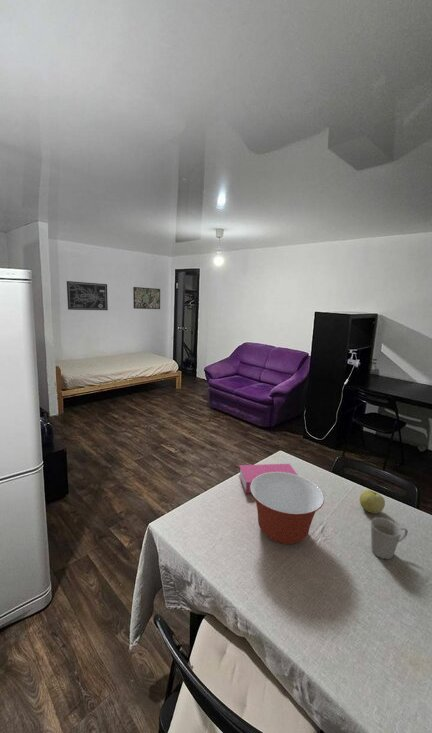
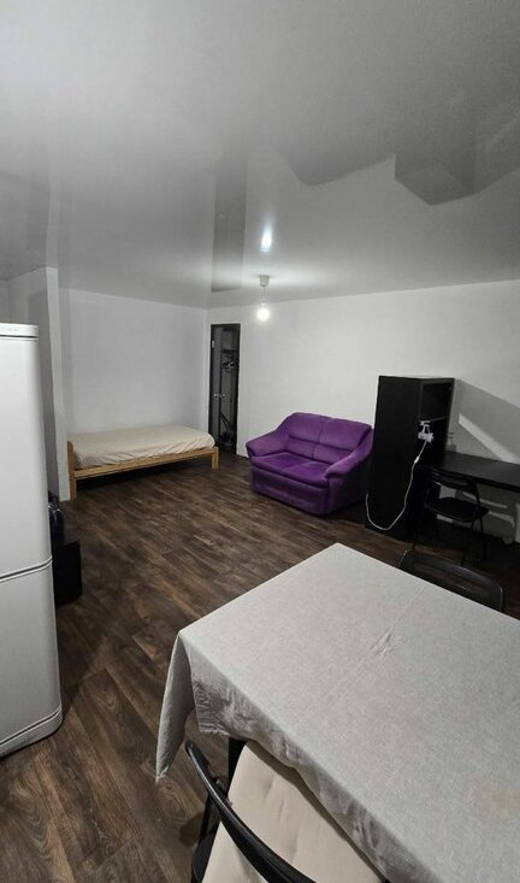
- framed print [132,286,161,310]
- book [238,463,298,495]
- apple [359,489,386,515]
- mixing bowl [250,472,325,545]
- mug [370,516,409,560]
- wall art [66,280,109,311]
